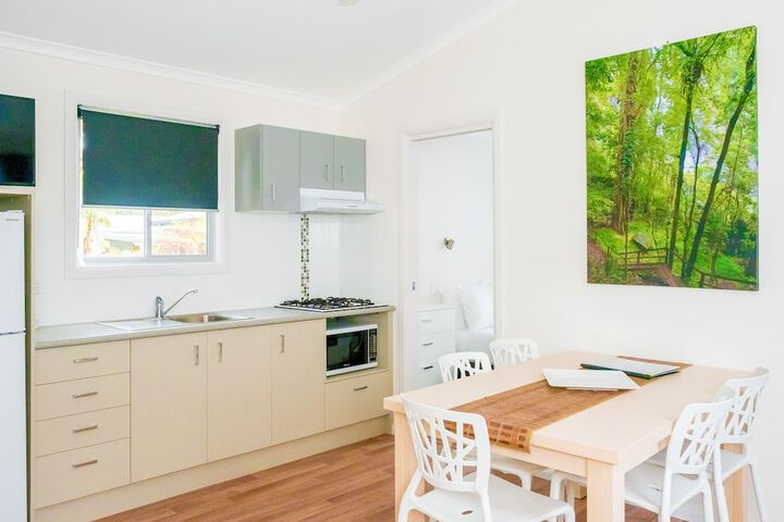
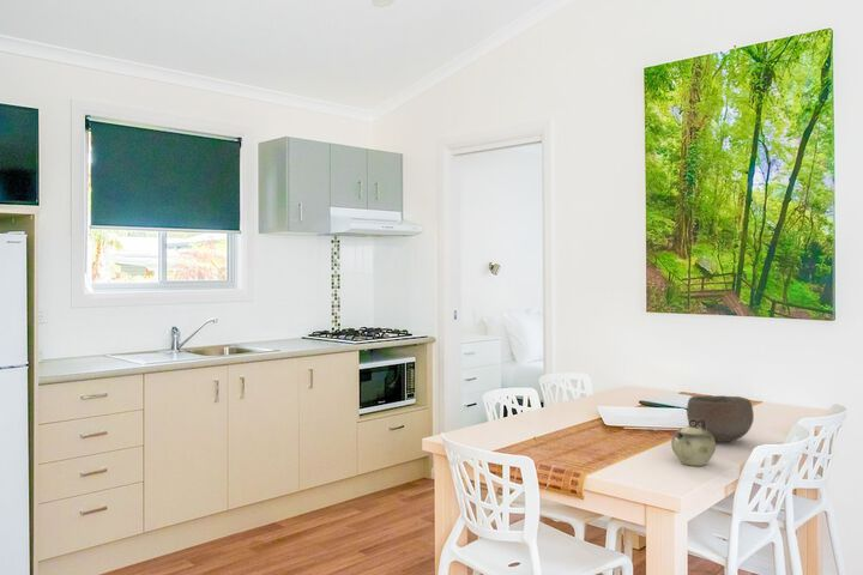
+ bowl [686,395,755,443]
+ teapot [670,418,717,467]
